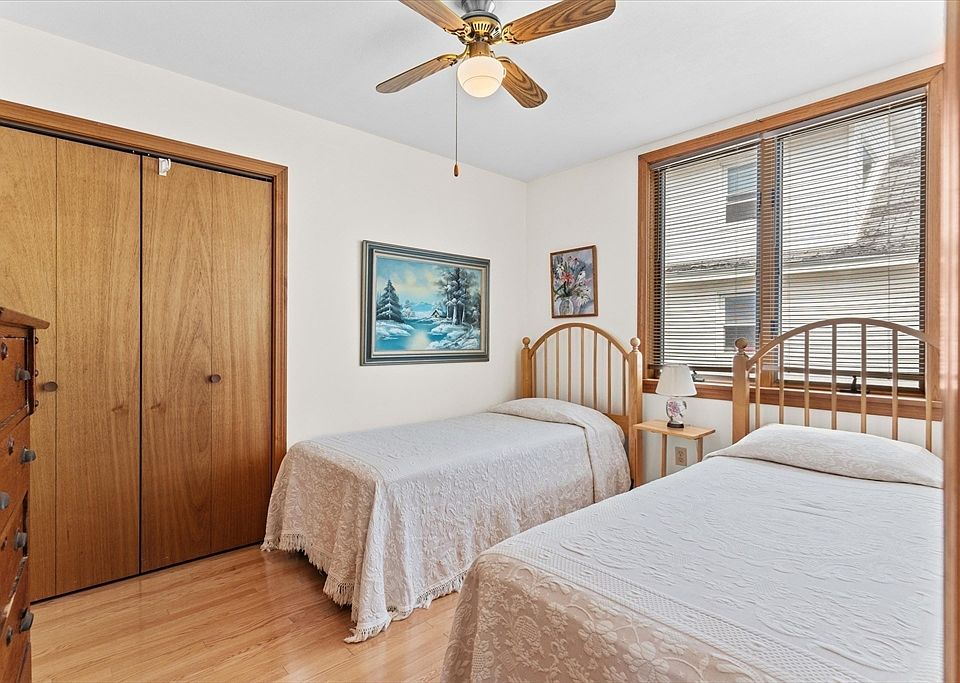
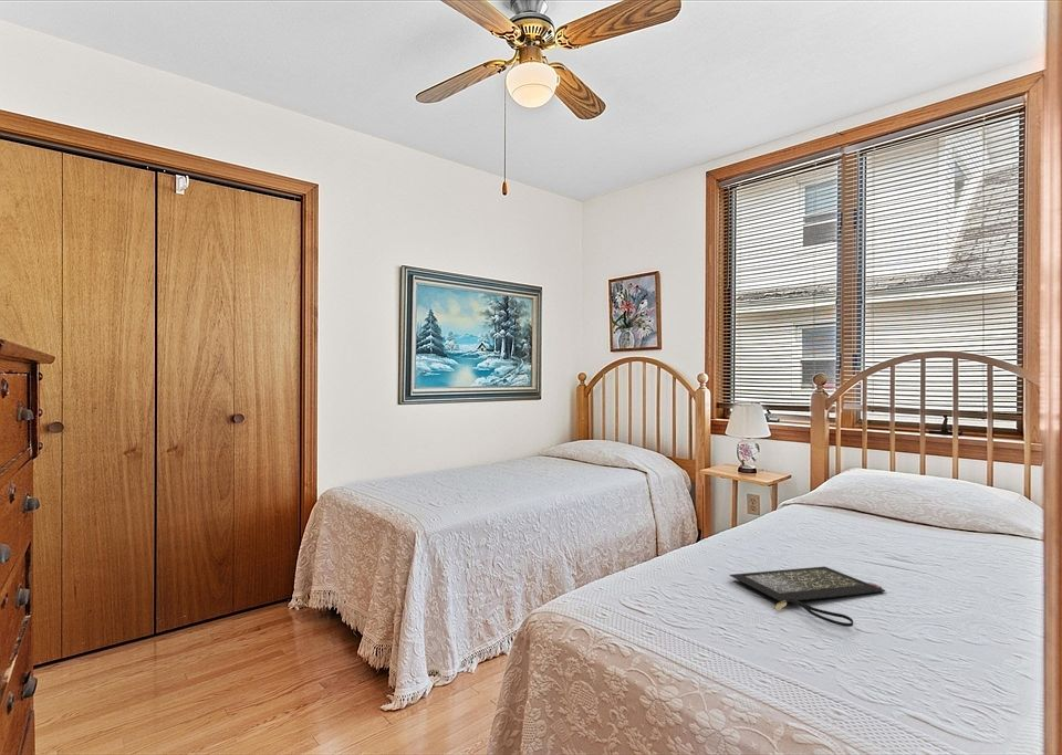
+ clutch bag [728,566,886,628]
